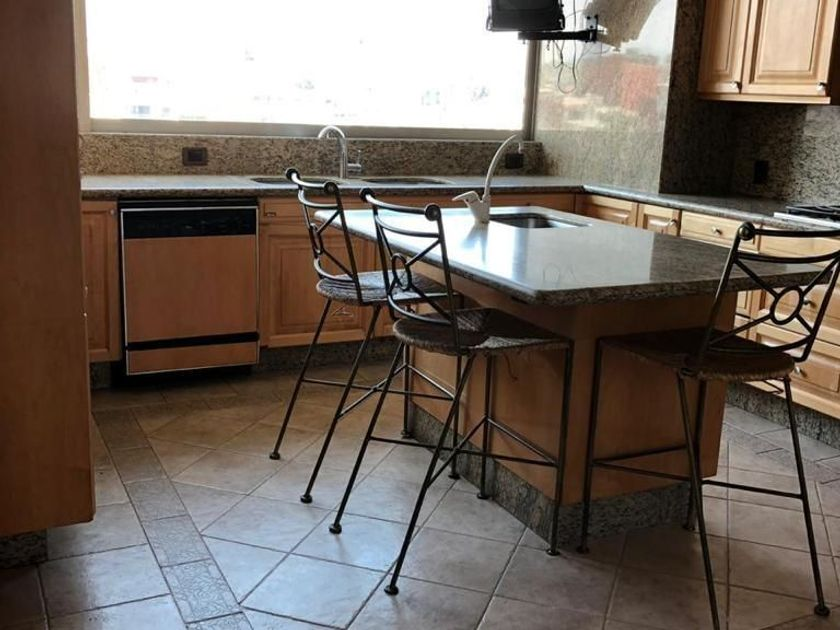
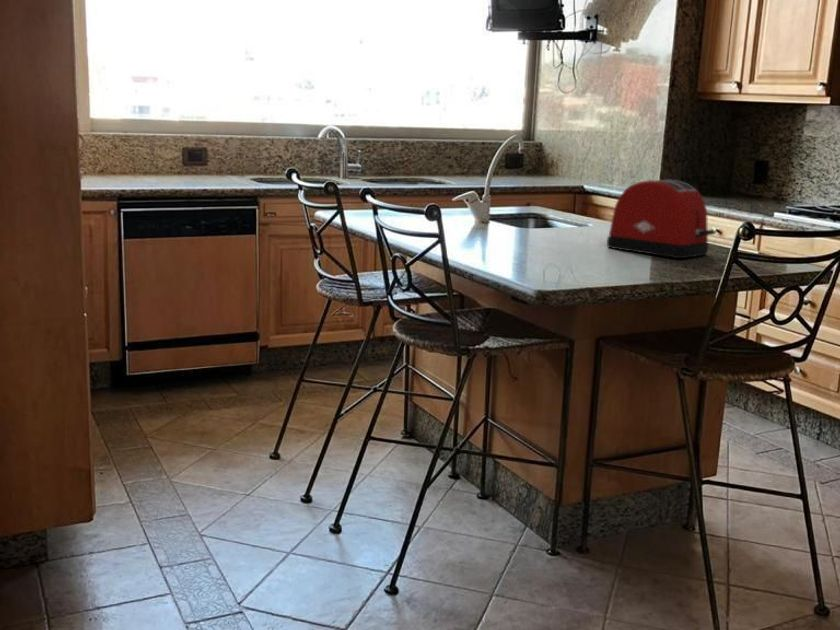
+ toaster [606,179,716,259]
